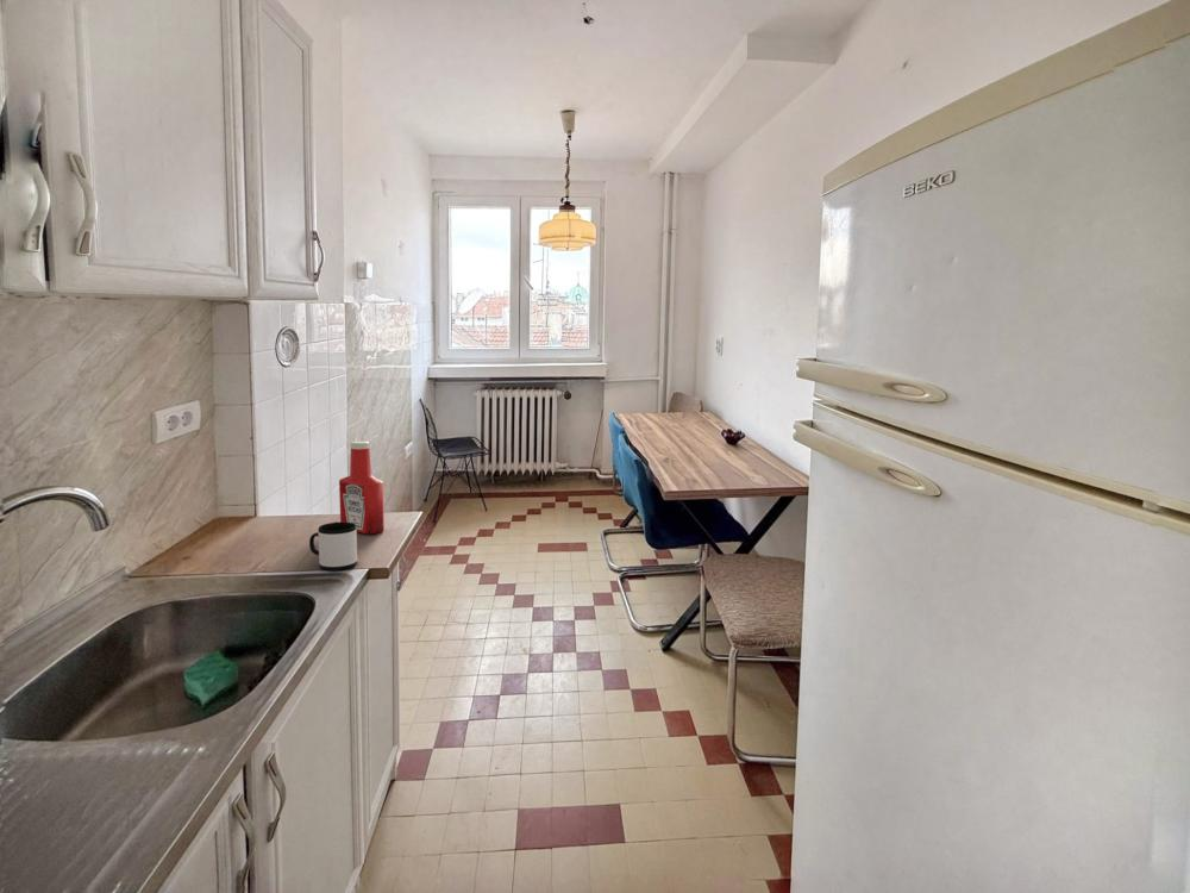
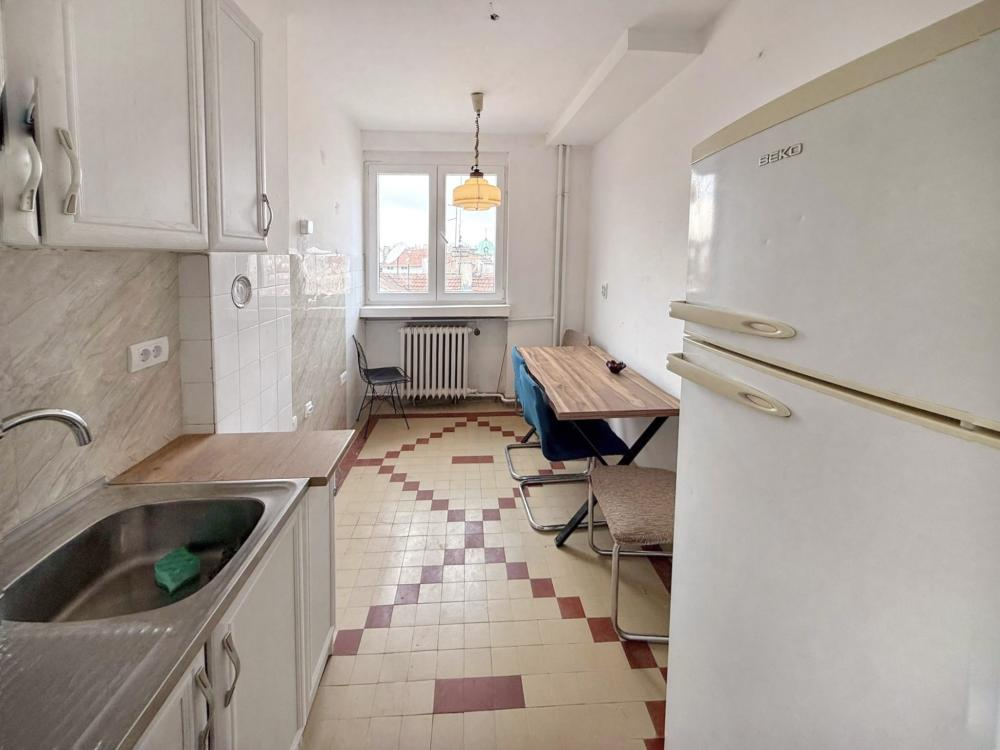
- mug [308,522,358,572]
- soap bottle [338,441,386,535]
